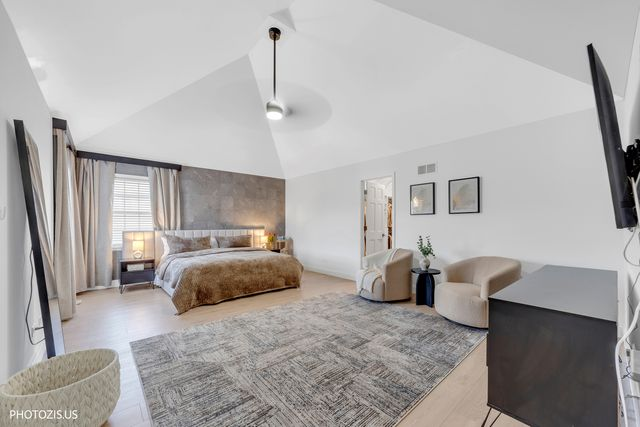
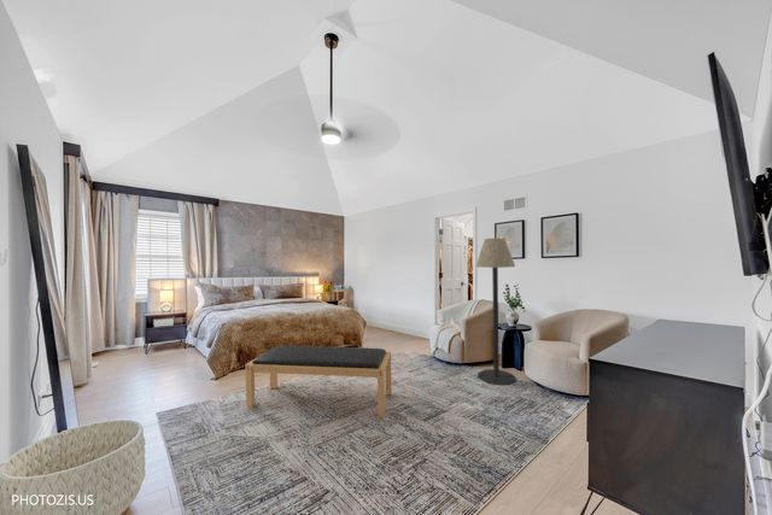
+ bench [244,345,393,417]
+ floor lamp [475,236,517,386]
